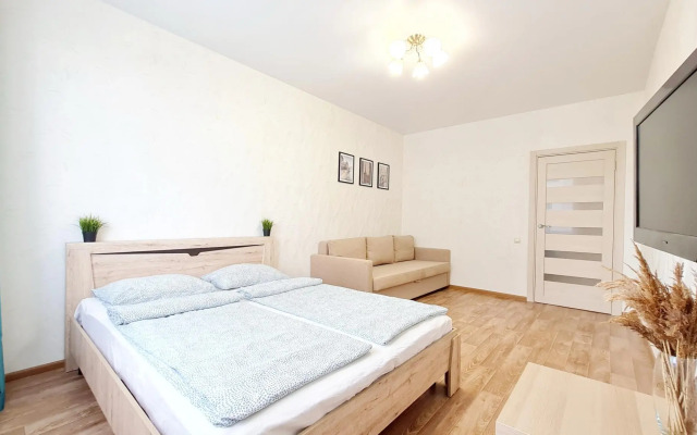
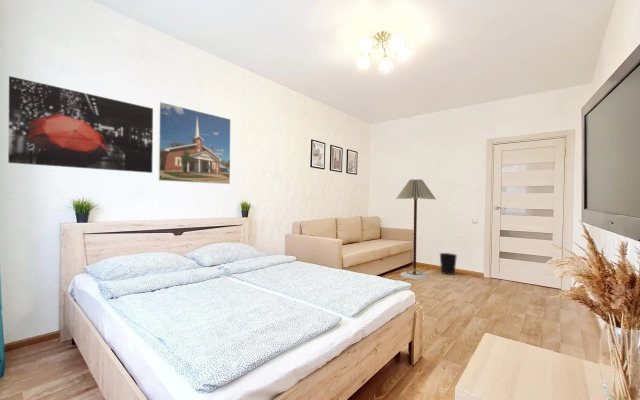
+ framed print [157,101,232,185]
+ wall art [7,75,154,174]
+ floor lamp [395,178,437,280]
+ wastebasket [439,252,458,276]
